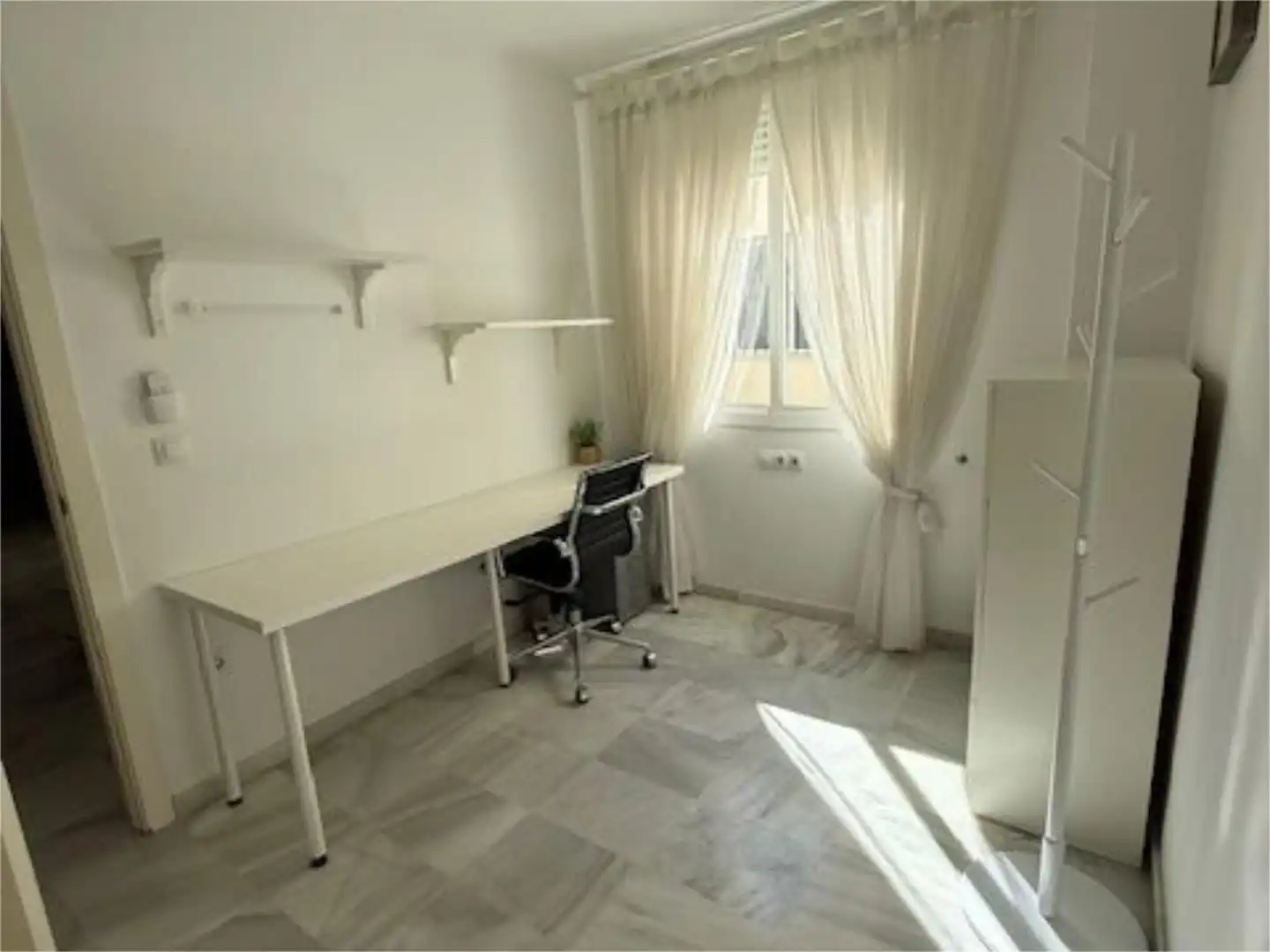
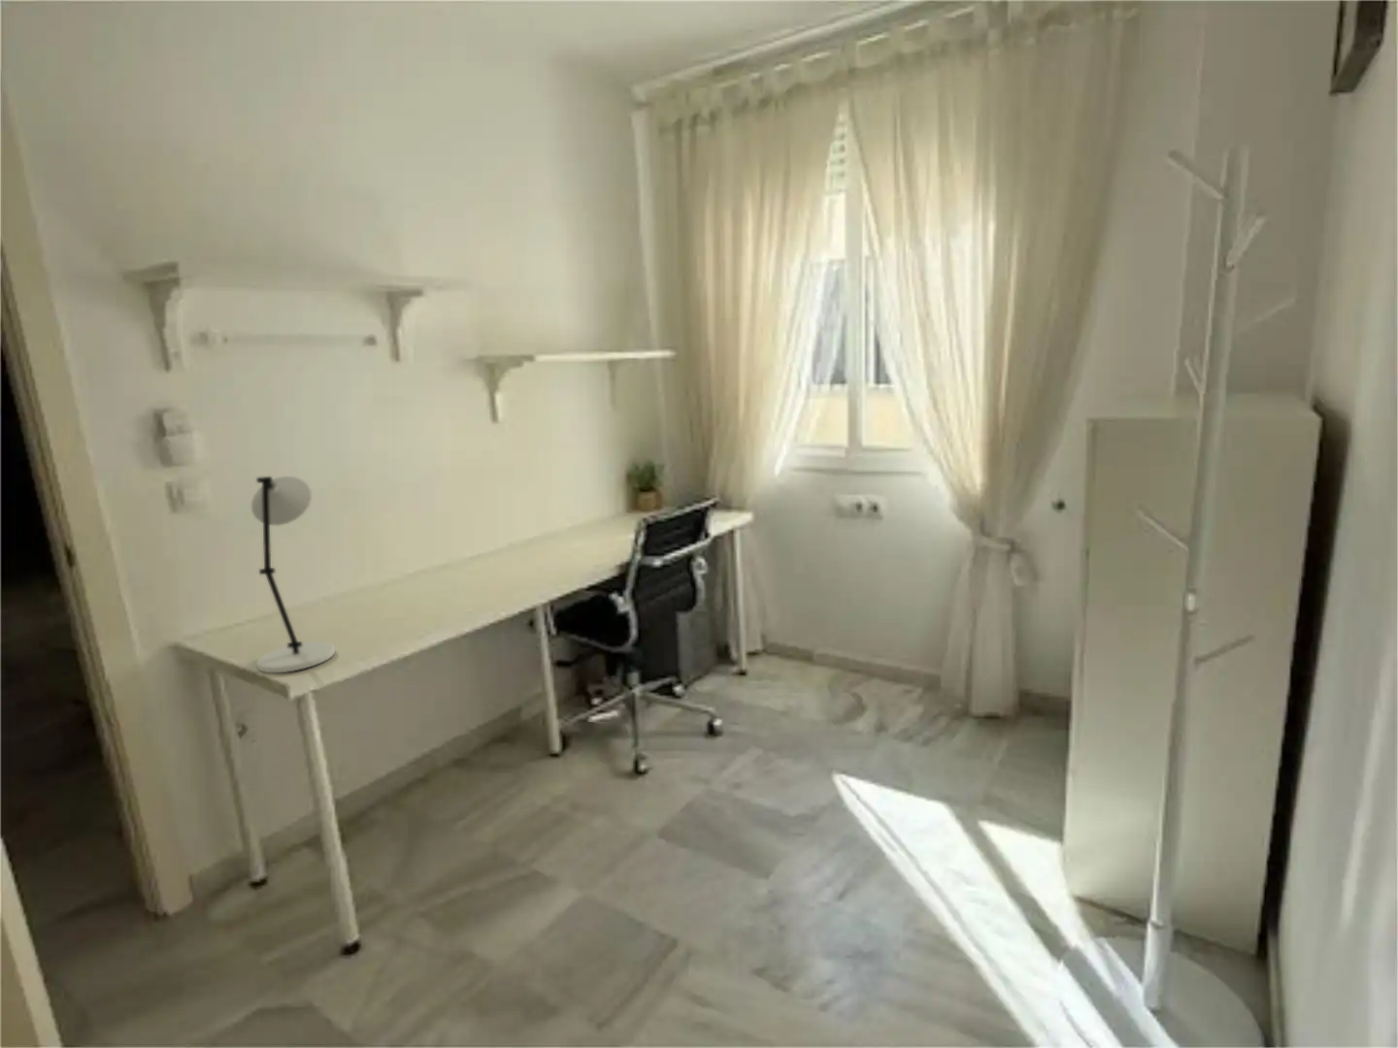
+ desk lamp [251,476,336,674]
